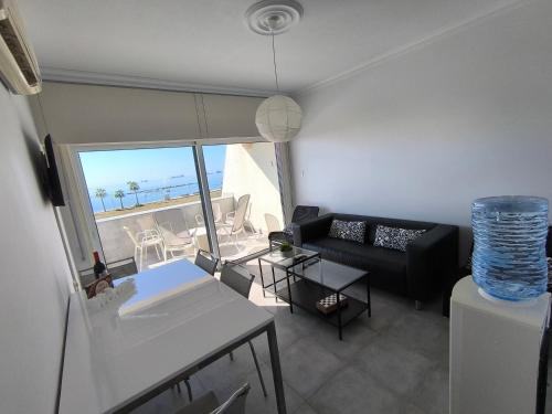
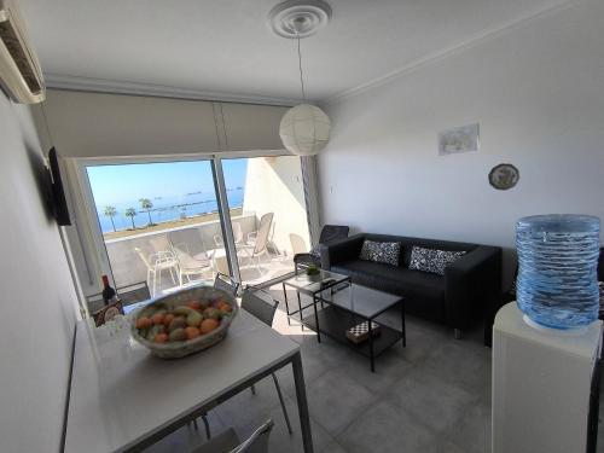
+ wall art [436,122,481,157]
+ fruit basket [129,284,239,360]
+ decorative plate [487,162,521,192]
